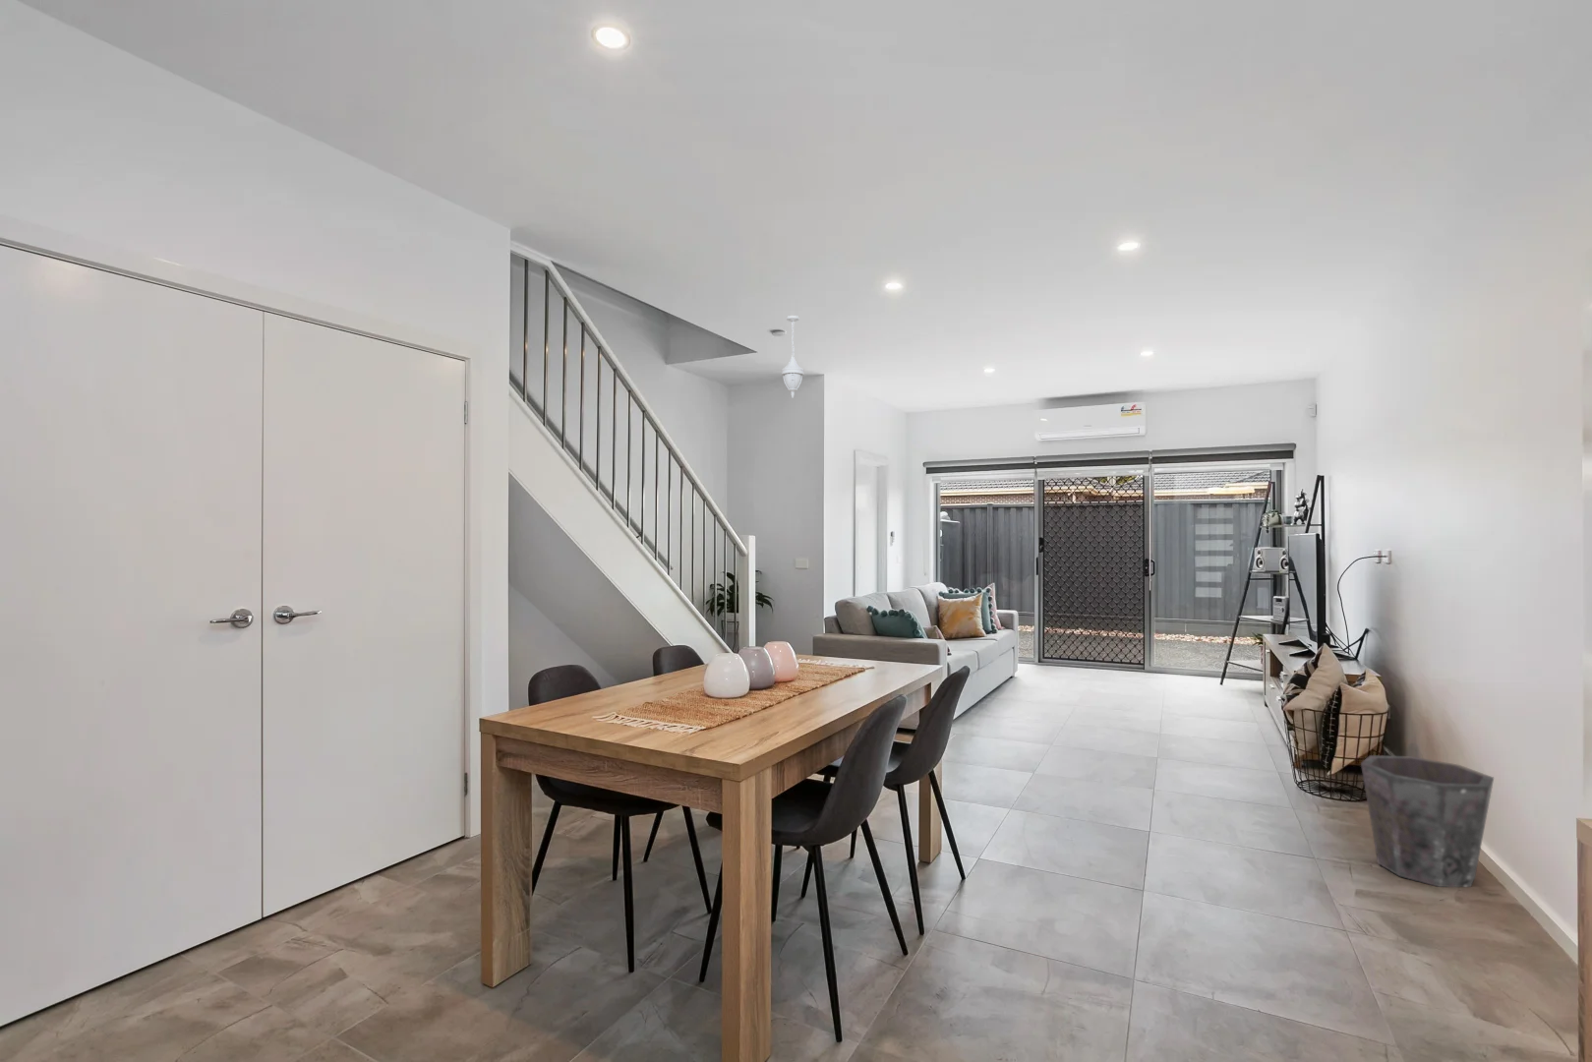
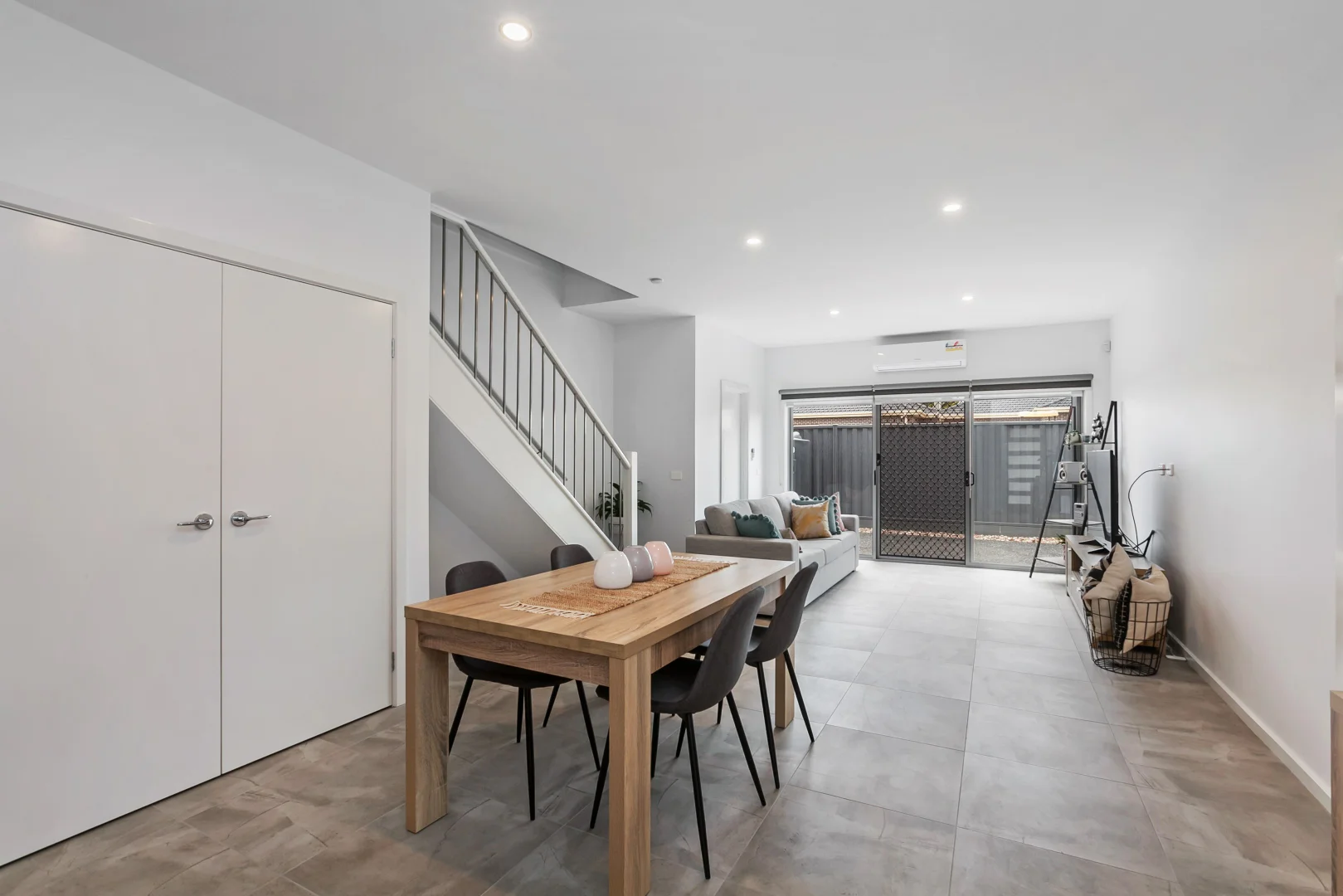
- pendant light [781,314,805,399]
- waste bin [1360,754,1495,888]
